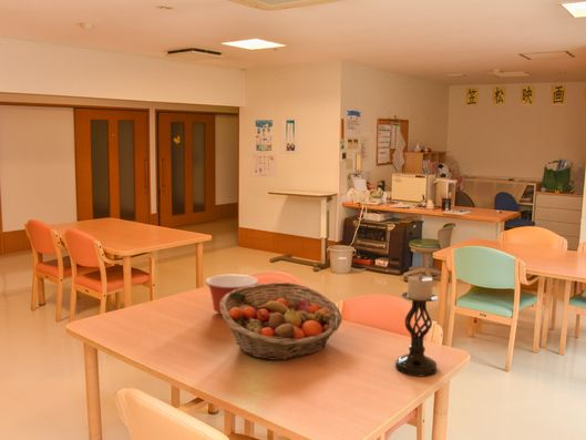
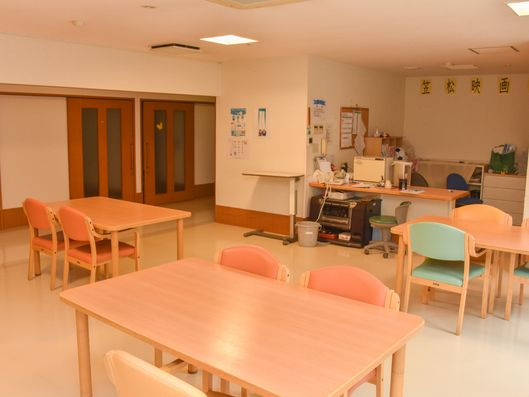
- mixing bowl [204,274,260,317]
- candle holder [394,273,439,377]
- fruit basket [220,282,343,361]
